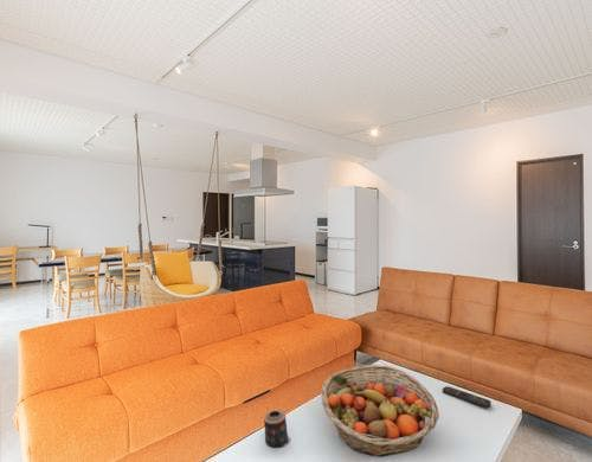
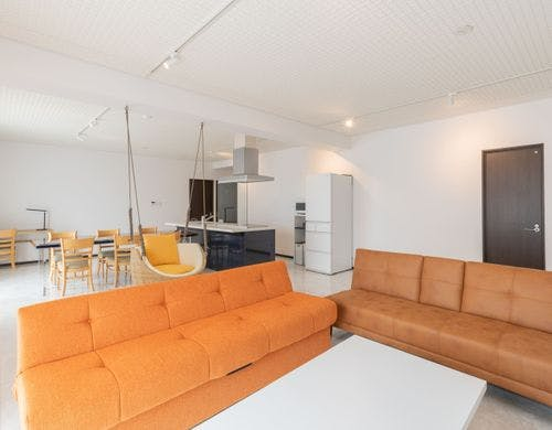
- remote control [442,385,493,410]
- fruit basket [321,364,440,457]
- candle [263,410,292,449]
